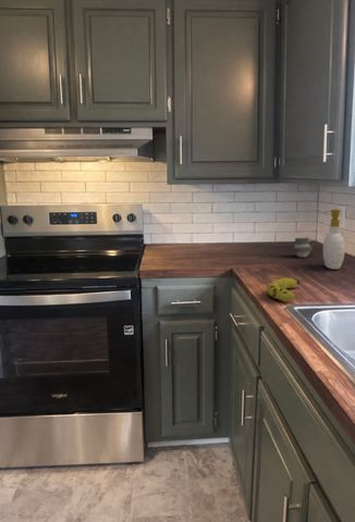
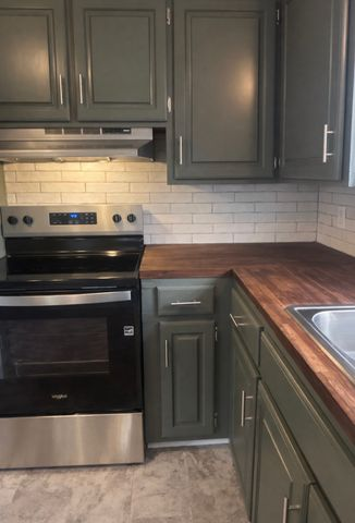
- soap bottle [322,209,346,271]
- fruit [266,277,301,302]
- cup [292,236,315,259]
